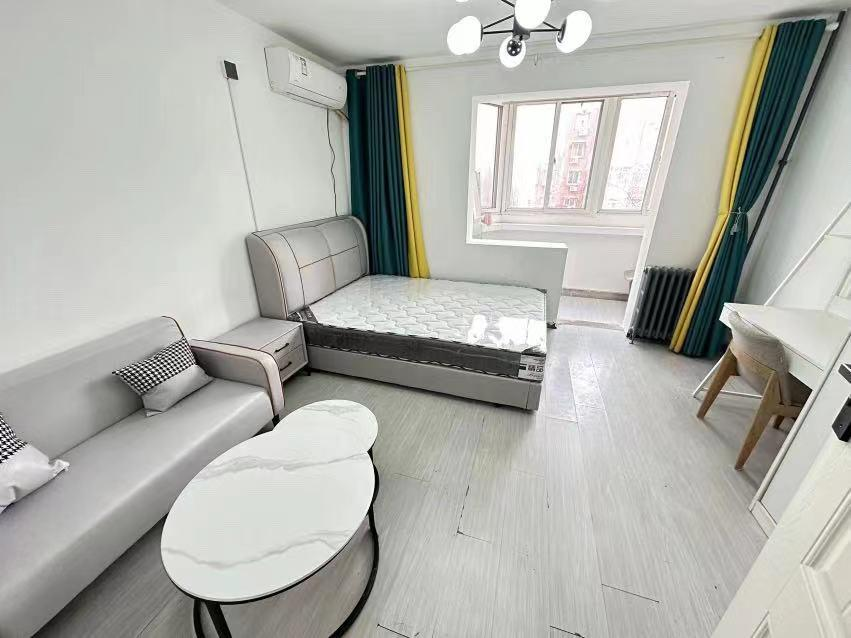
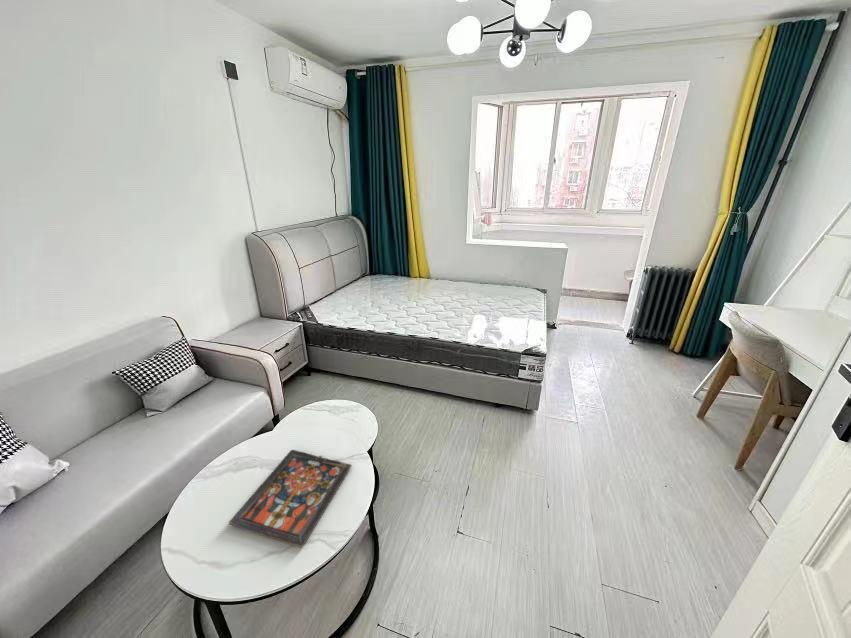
+ board game [228,449,353,548]
